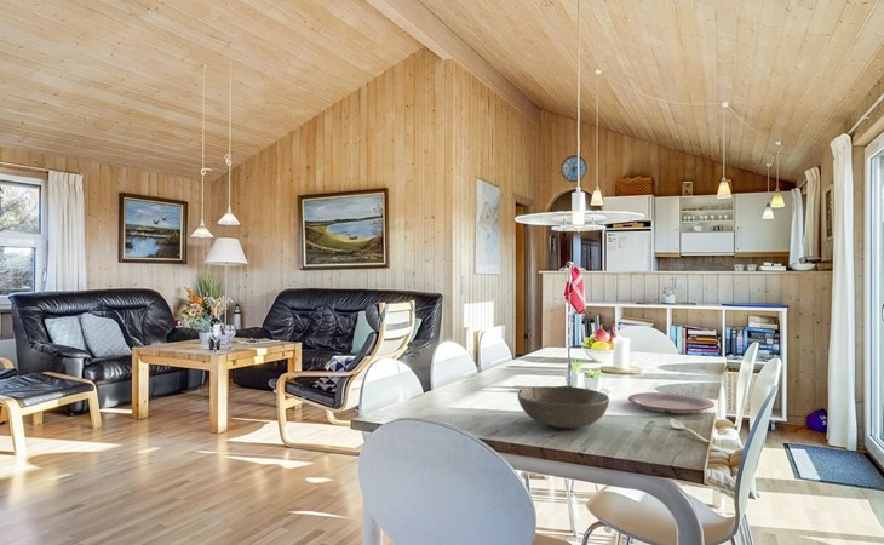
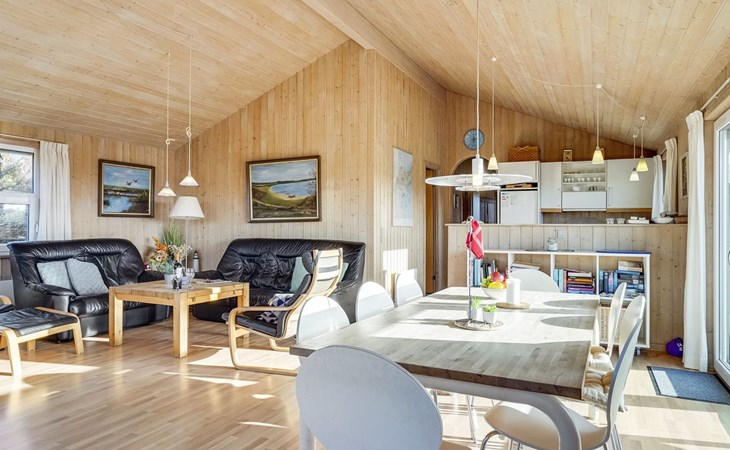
- spoon [668,418,712,443]
- bowl [516,385,610,429]
- plate [627,391,716,414]
